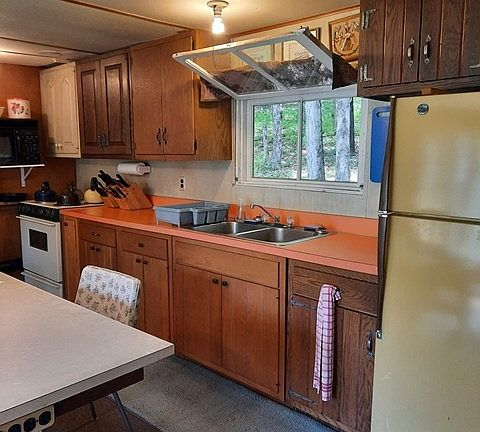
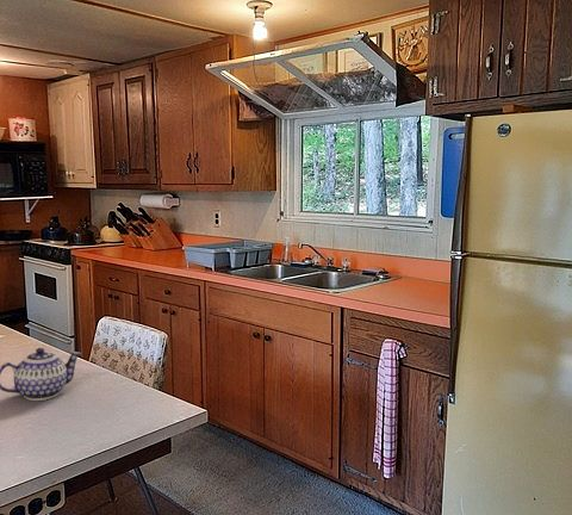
+ teapot [0,347,82,402]
